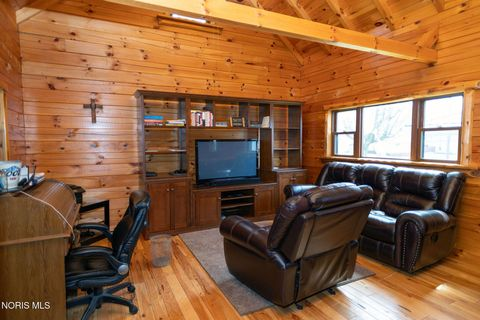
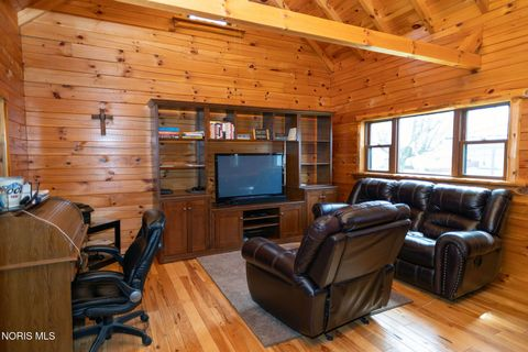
- wastebasket [149,234,173,268]
